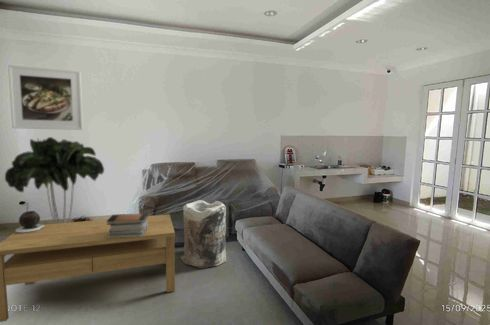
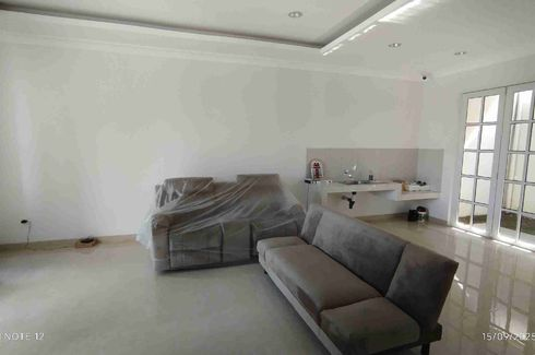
- vase [15,210,44,233]
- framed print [7,64,84,131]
- bag [179,199,227,269]
- book stack [106,212,149,238]
- coffee table [0,213,176,323]
- indoor plant [4,136,105,224]
